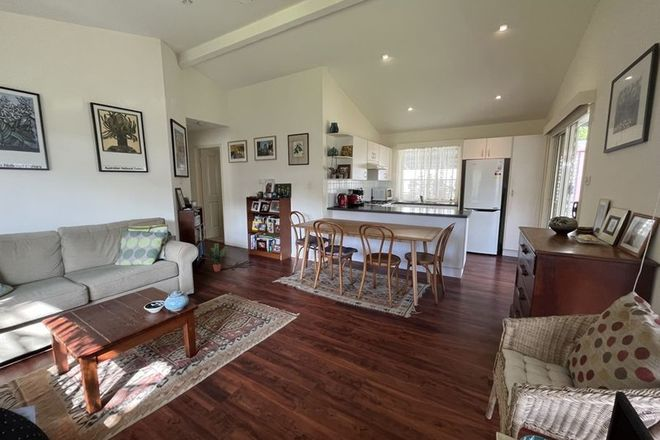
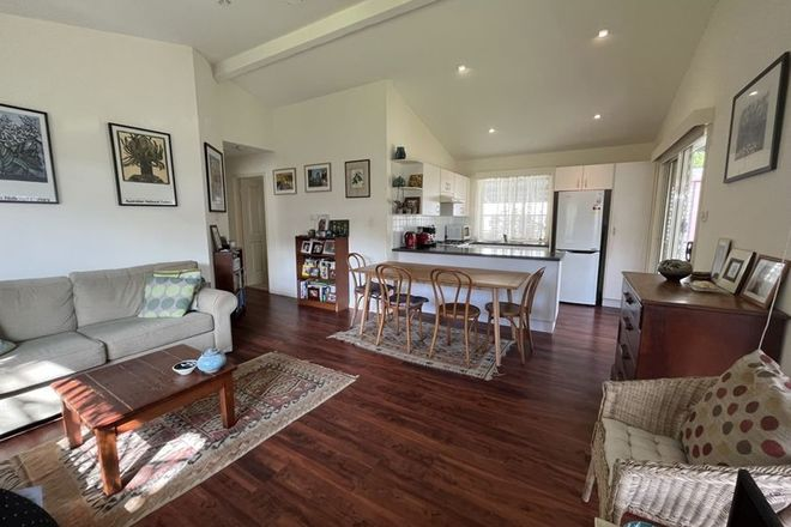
- potted plant [198,242,231,273]
